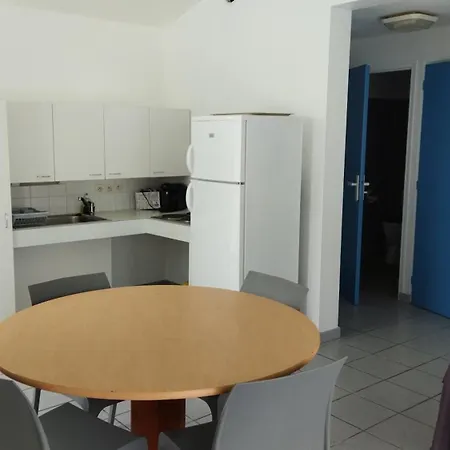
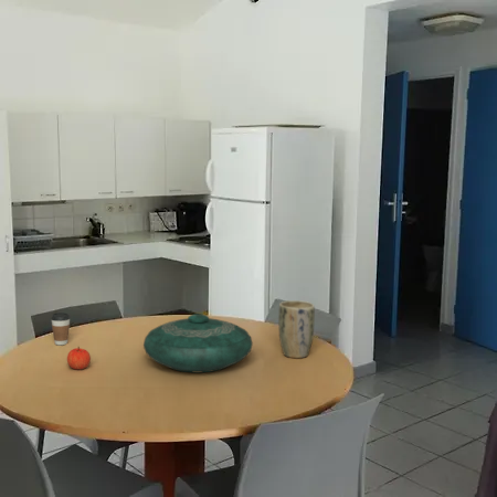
+ decorative bowl [142,313,254,373]
+ plant pot [277,299,316,359]
+ coffee cup [50,311,71,346]
+ apple [66,346,92,370]
